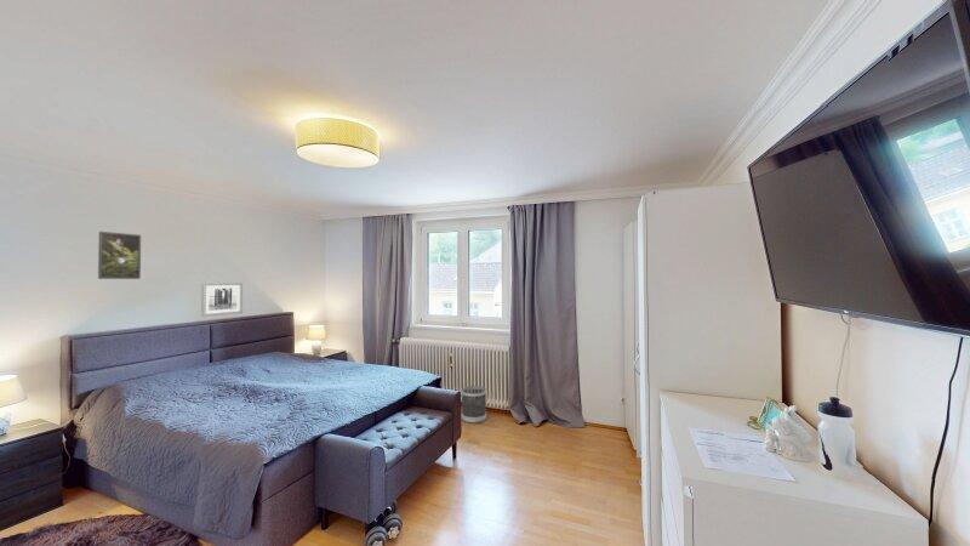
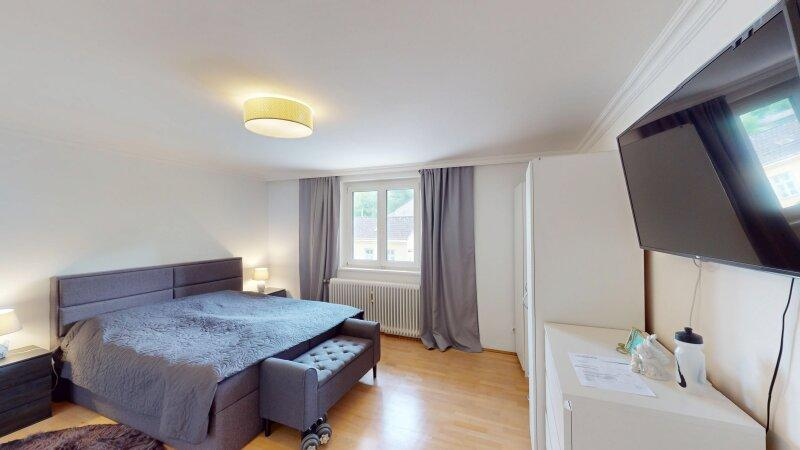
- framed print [97,231,142,280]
- wall art [200,281,244,318]
- wastebasket [461,385,487,425]
